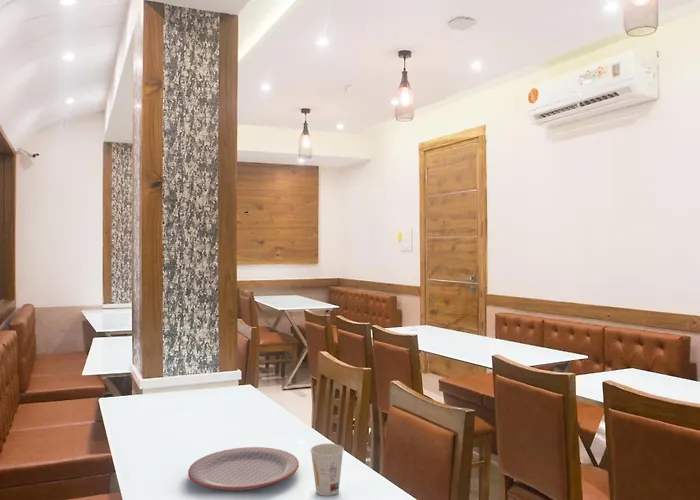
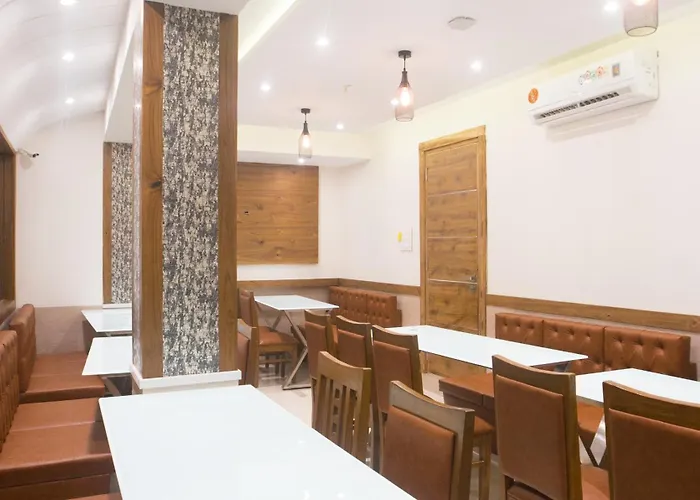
- plate [187,446,300,491]
- cup [309,443,345,497]
